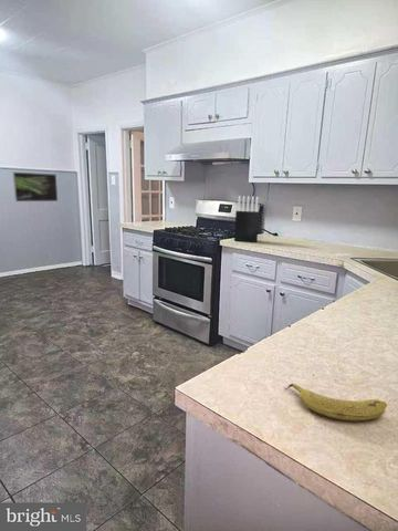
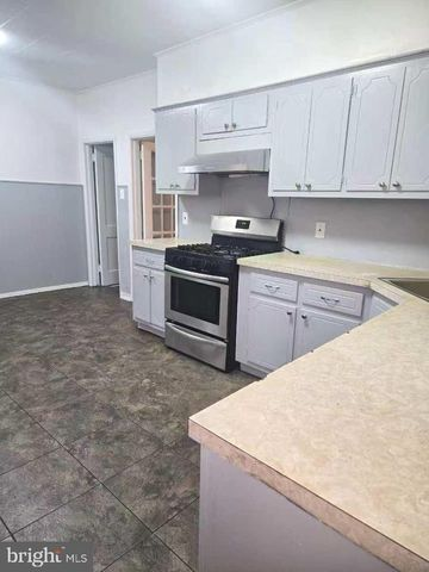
- knife block [233,195,260,243]
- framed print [11,170,59,202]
- fruit [283,383,388,421]
